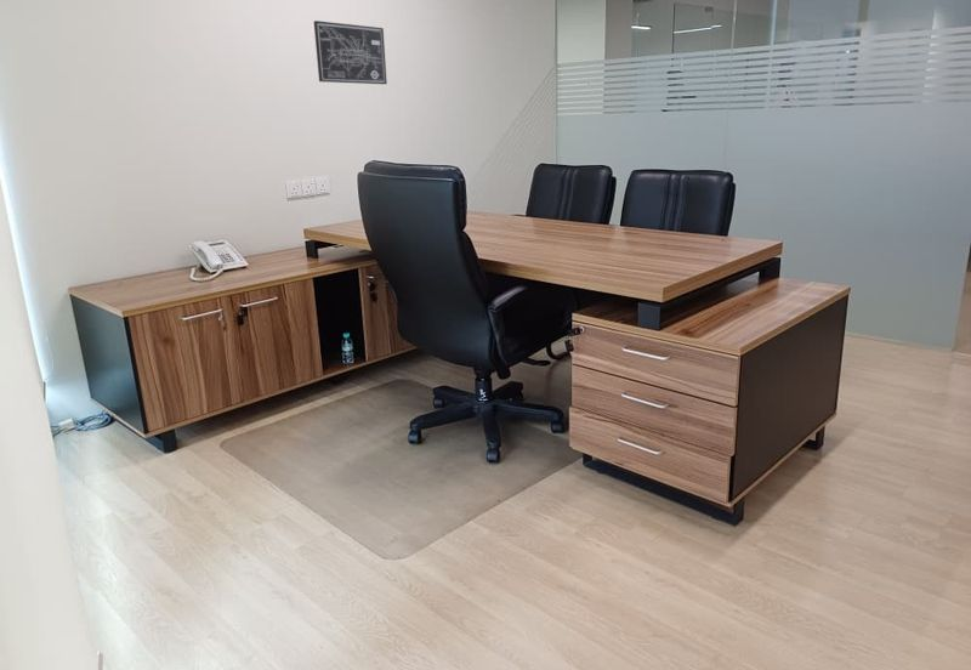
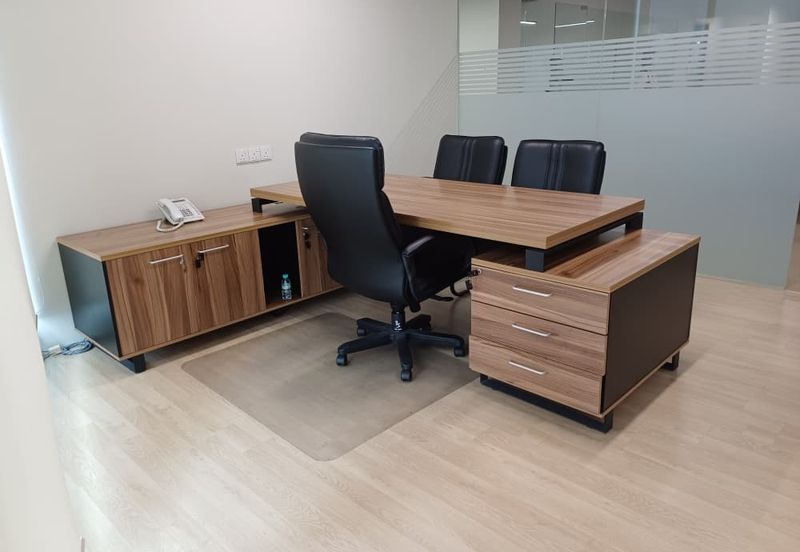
- wall art [313,19,388,85]
